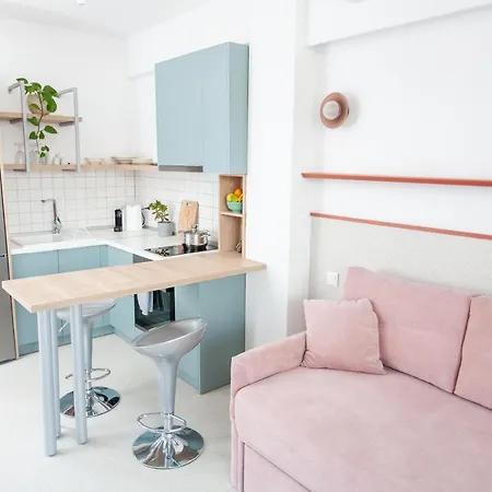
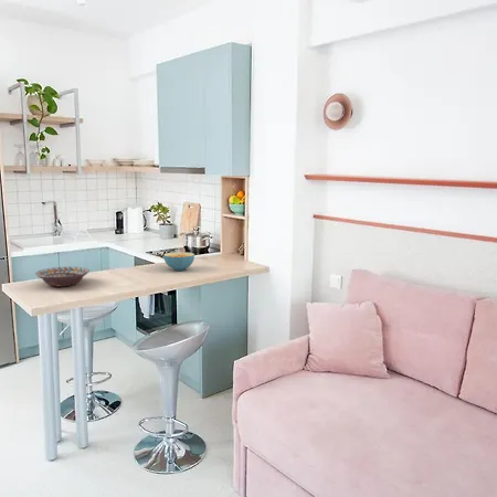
+ cereal bowl [162,251,195,272]
+ decorative bowl [34,266,91,287]
